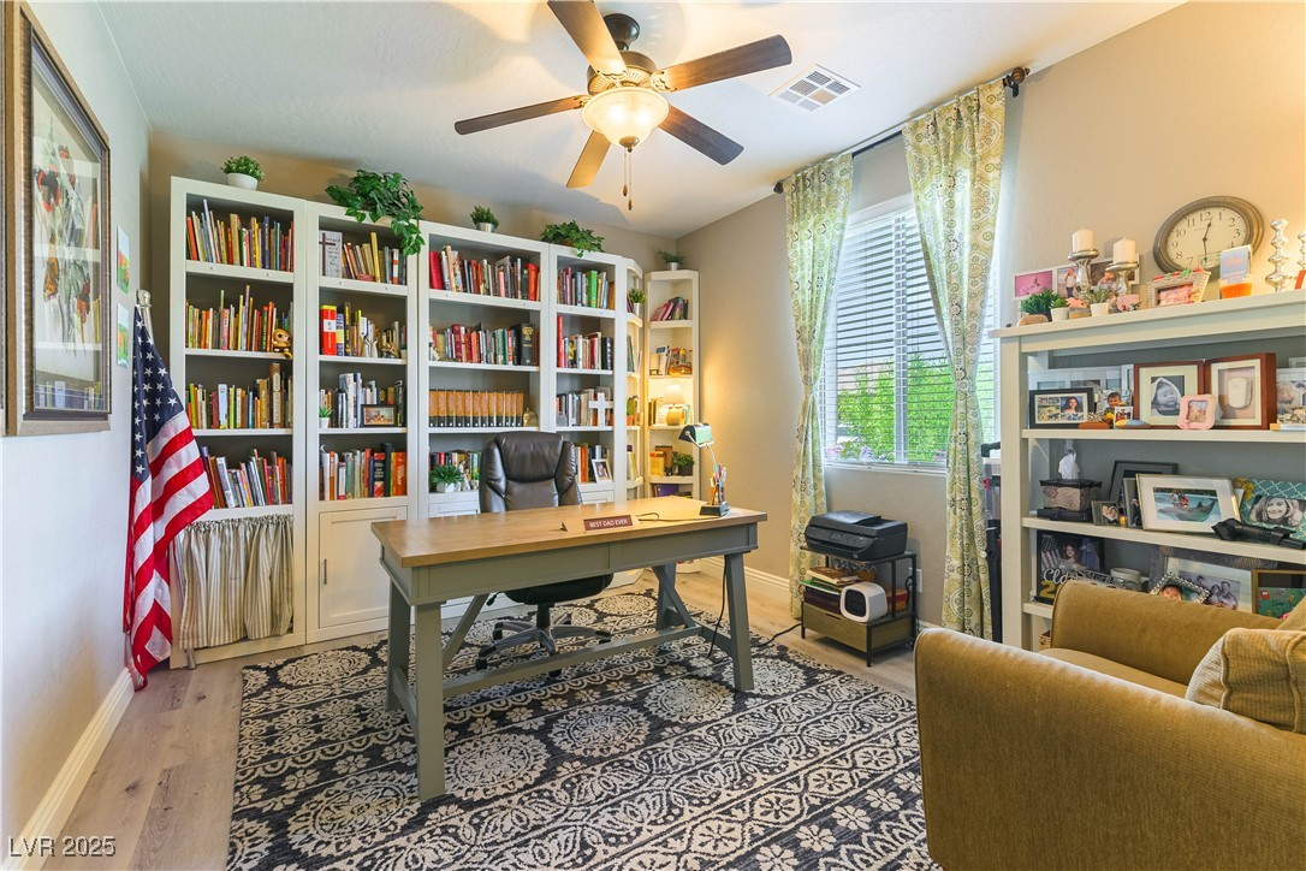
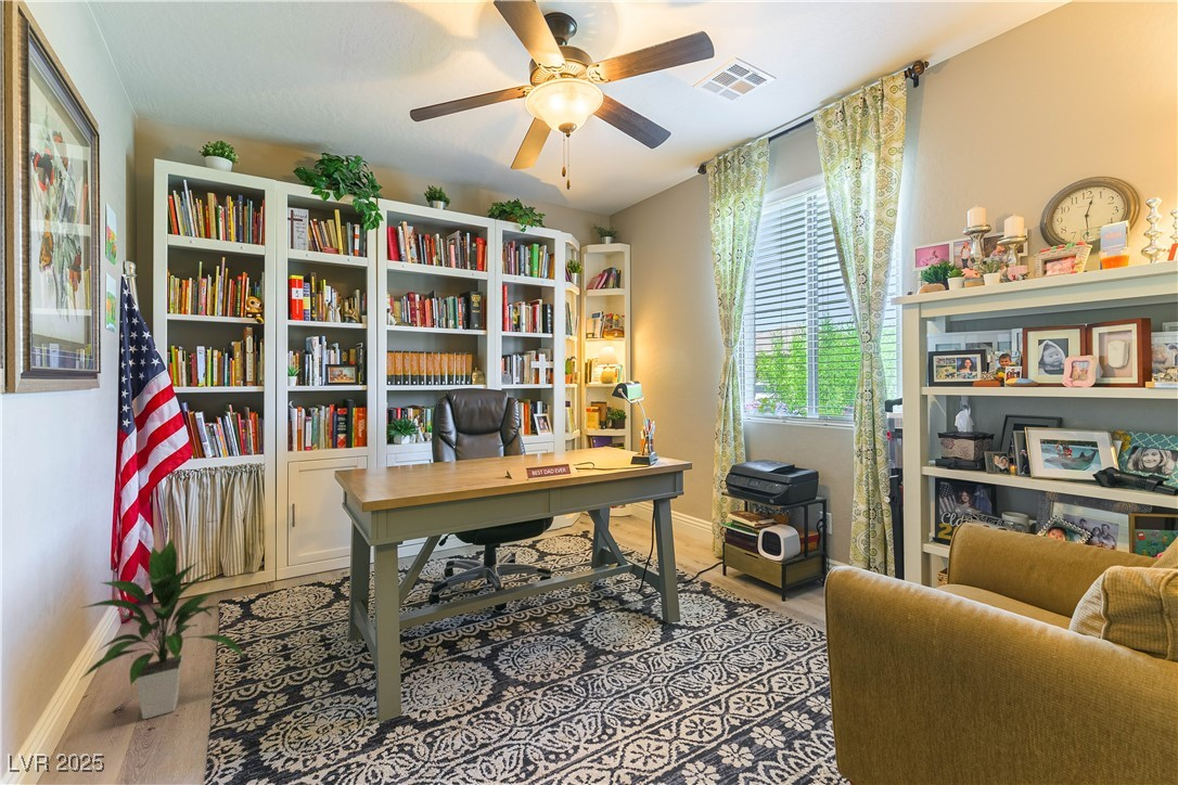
+ indoor plant [77,537,246,720]
